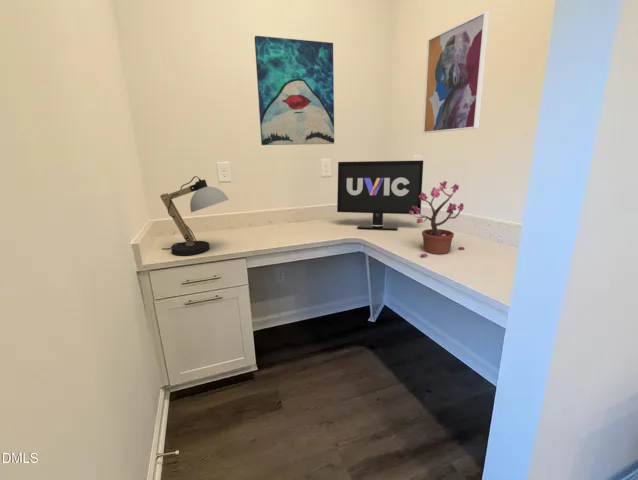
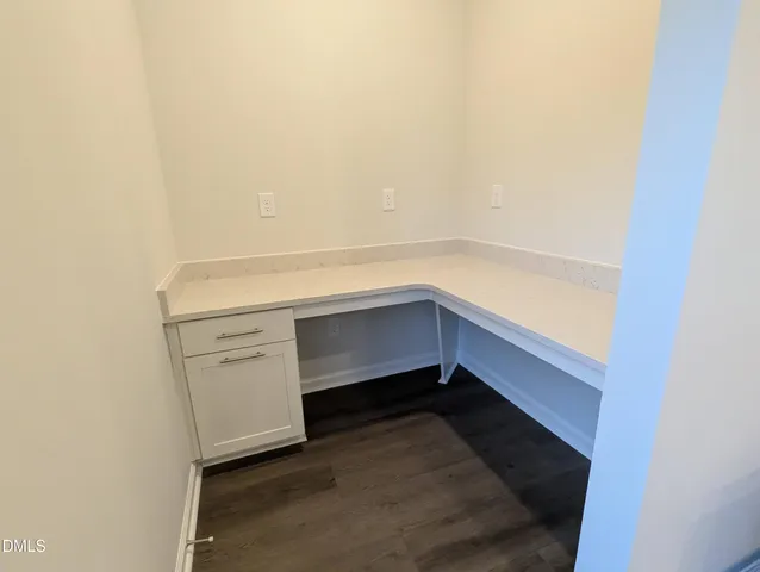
- desk lamp [159,175,230,256]
- monitor [336,159,424,231]
- wall art [421,10,491,134]
- potted plant [409,180,466,258]
- wall art [254,35,335,146]
